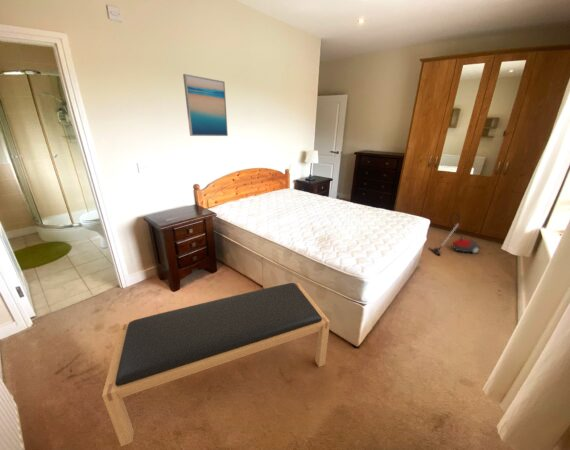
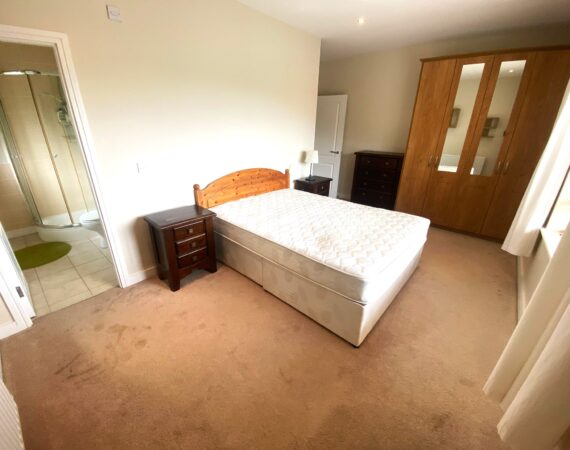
- bench [101,282,331,447]
- vacuum cleaner [427,212,482,256]
- wall art [182,73,229,137]
